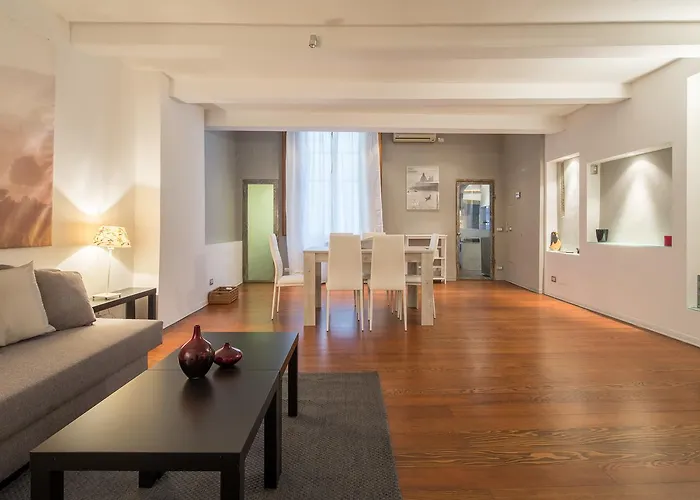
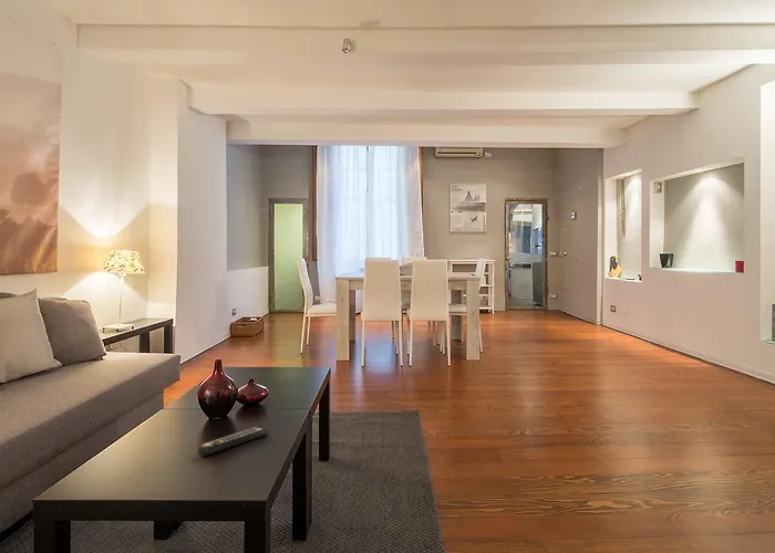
+ remote control [197,426,270,457]
